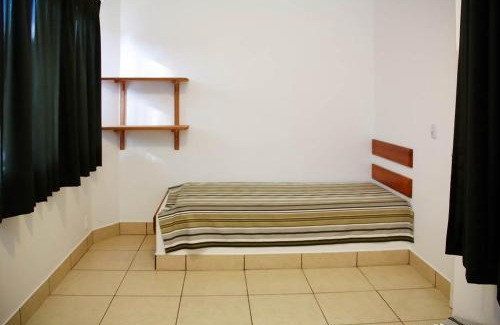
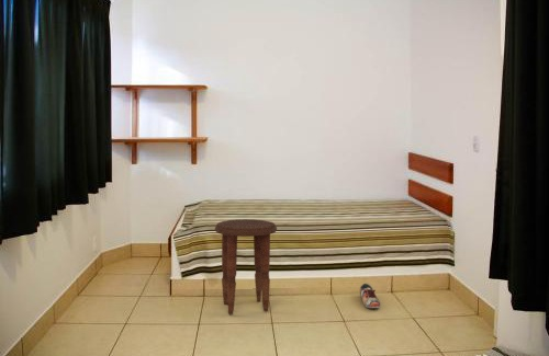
+ shoe [359,283,381,309]
+ side table [214,218,278,315]
